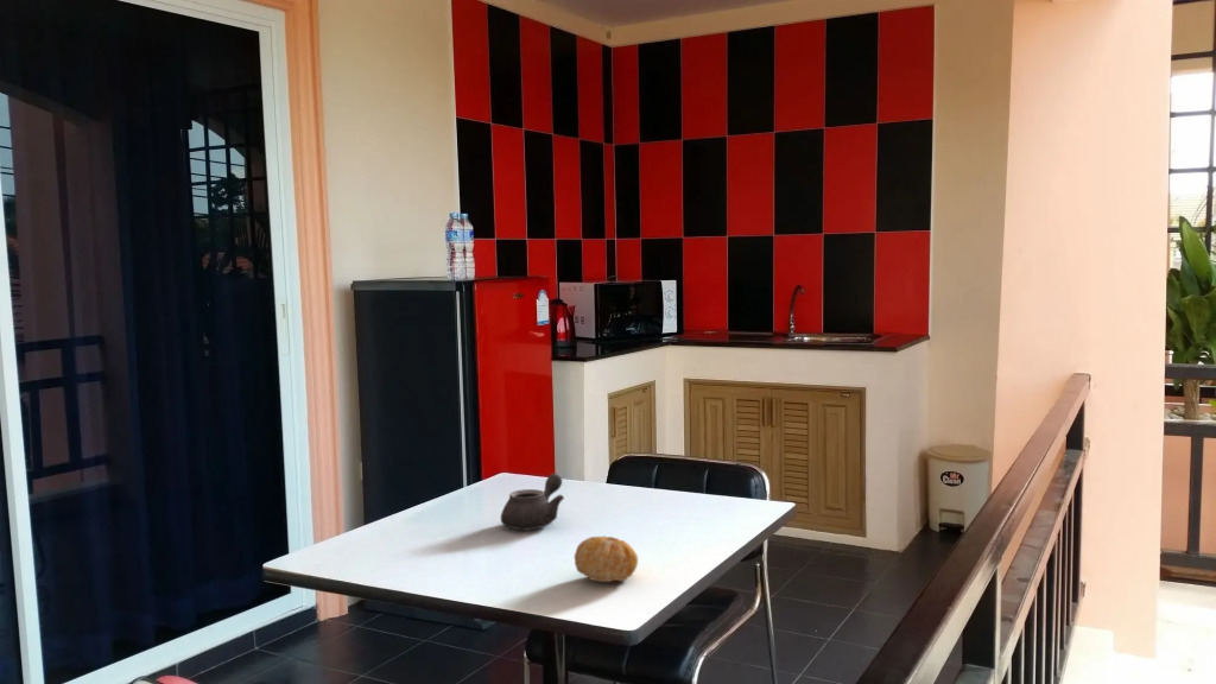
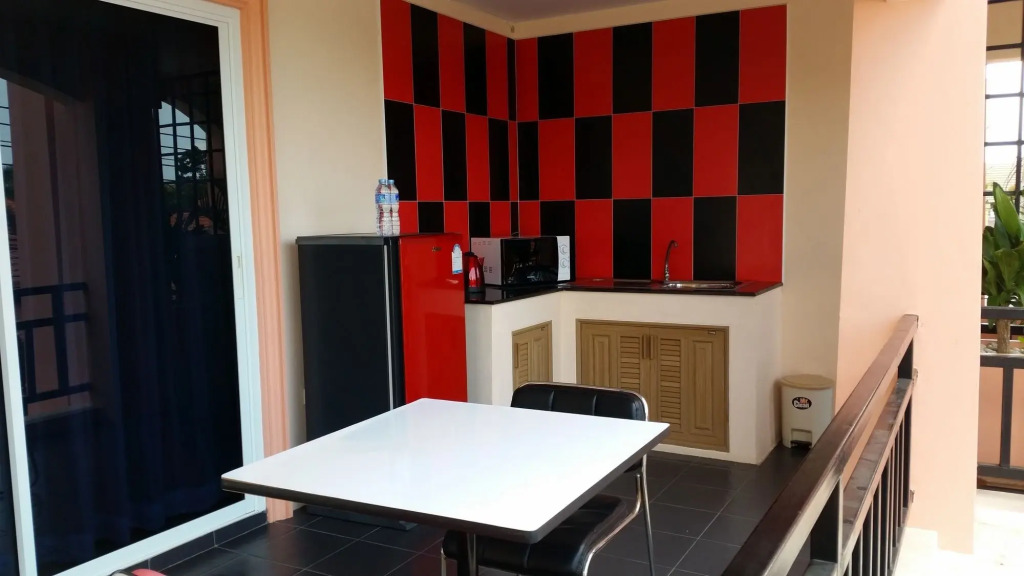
- fruit [574,534,639,583]
- teapot [500,473,565,531]
